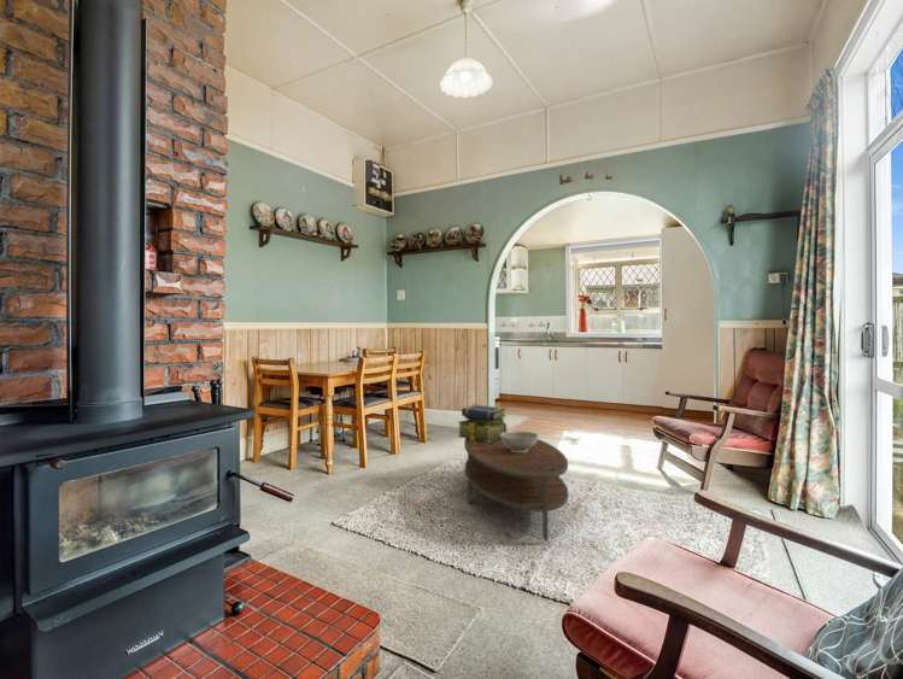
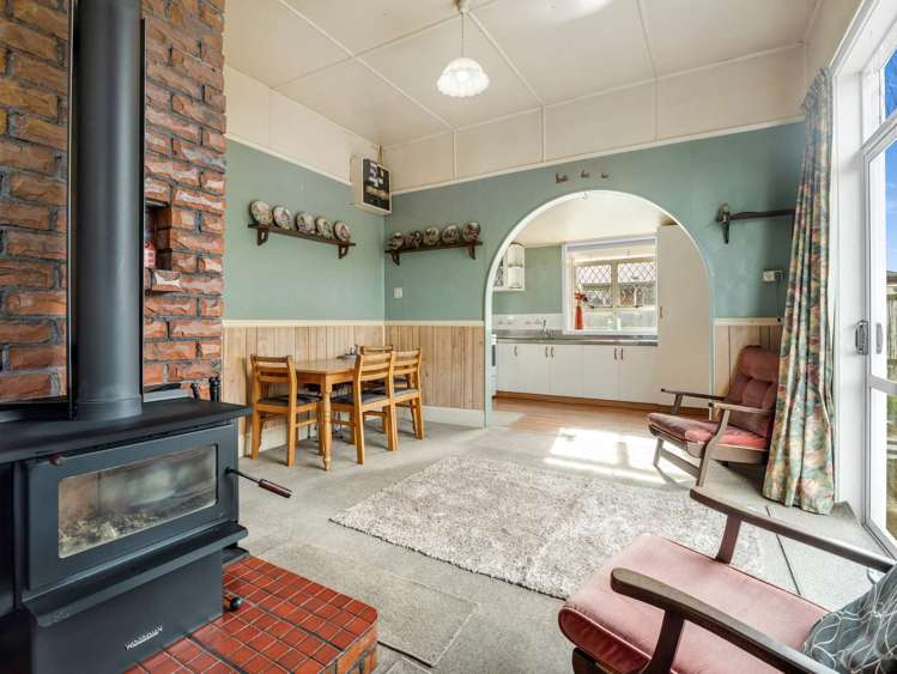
- decorative bowl [500,429,539,452]
- stack of books [457,403,508,443]
- coffee table [463,438,569,542]
